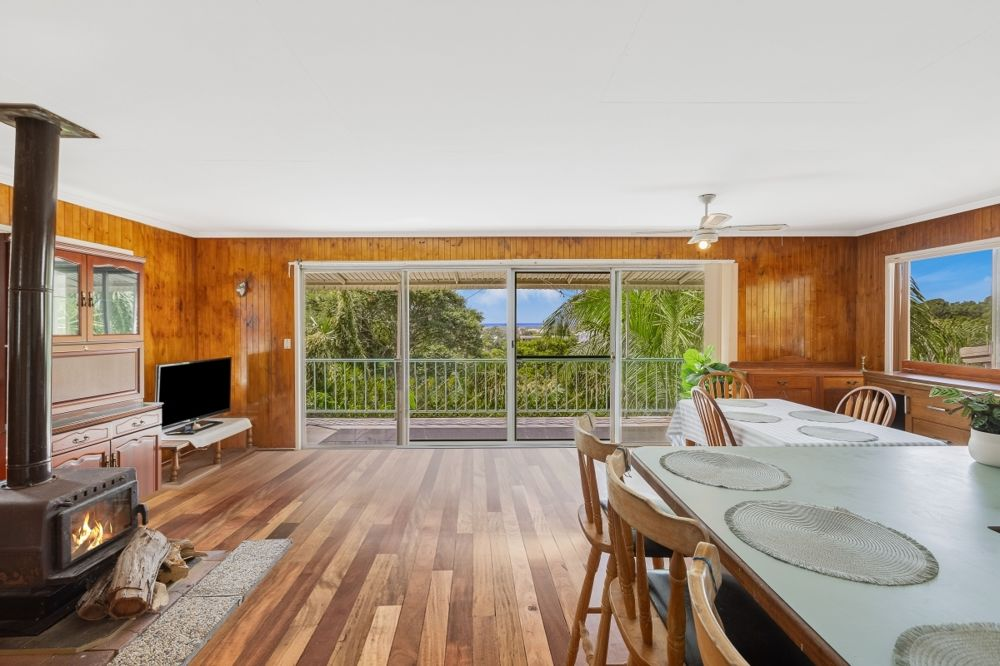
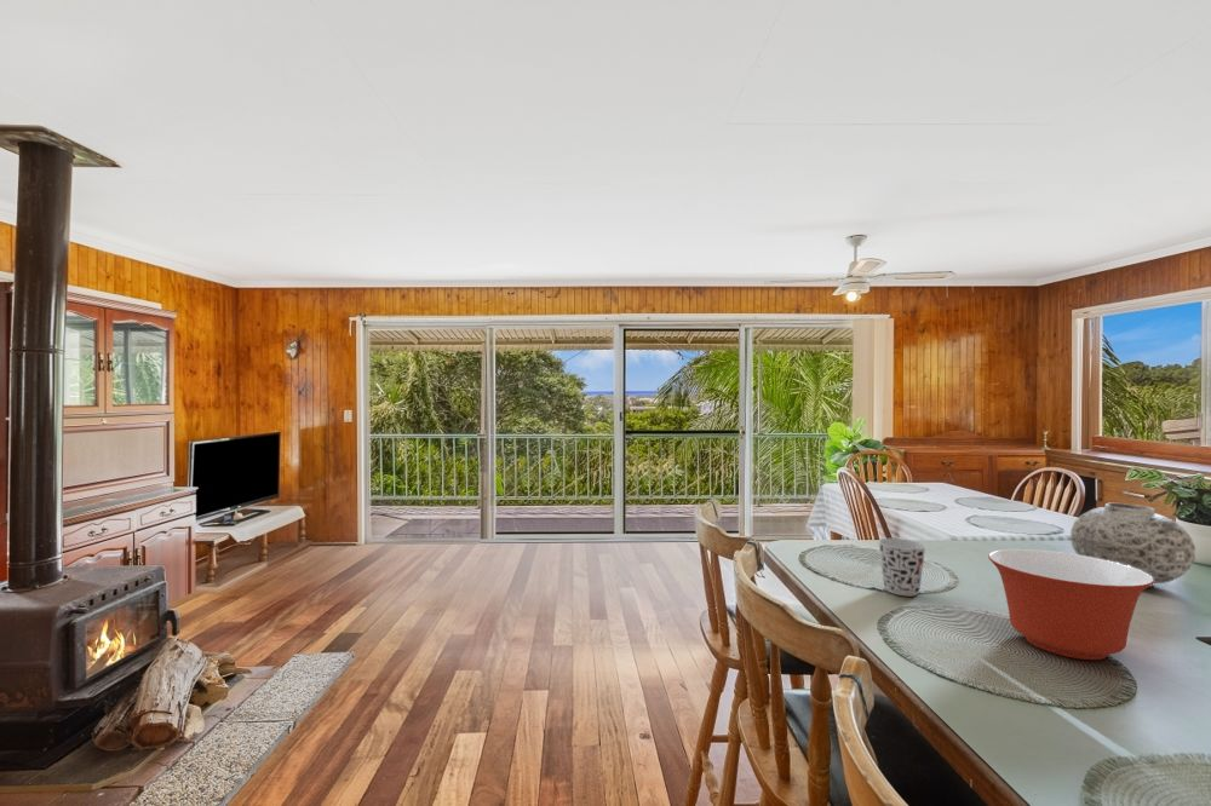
+ vase [1069,501,1196,588]
+ mixing bowl [987,548,1154,661]
+ cup [877,537,928,597]
